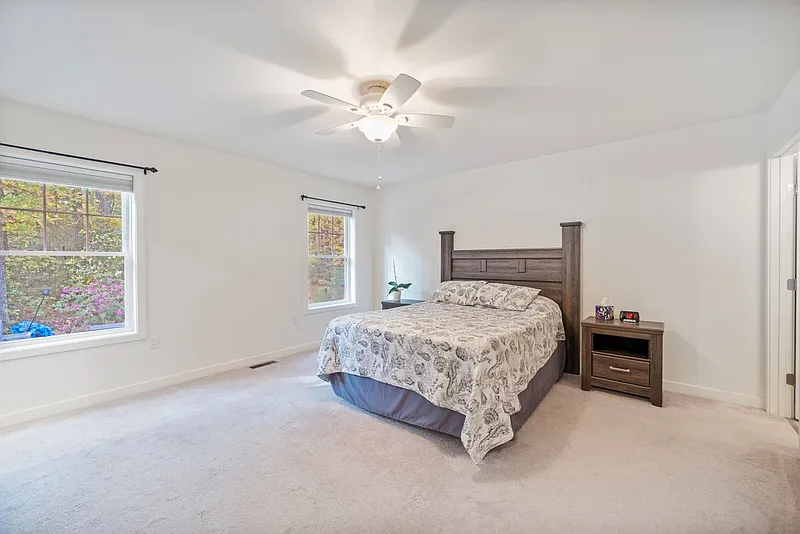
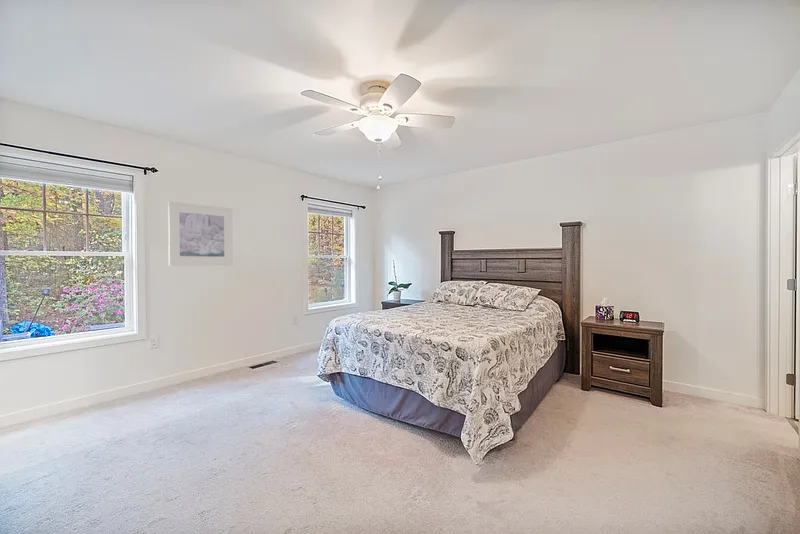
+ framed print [167,200,234,267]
